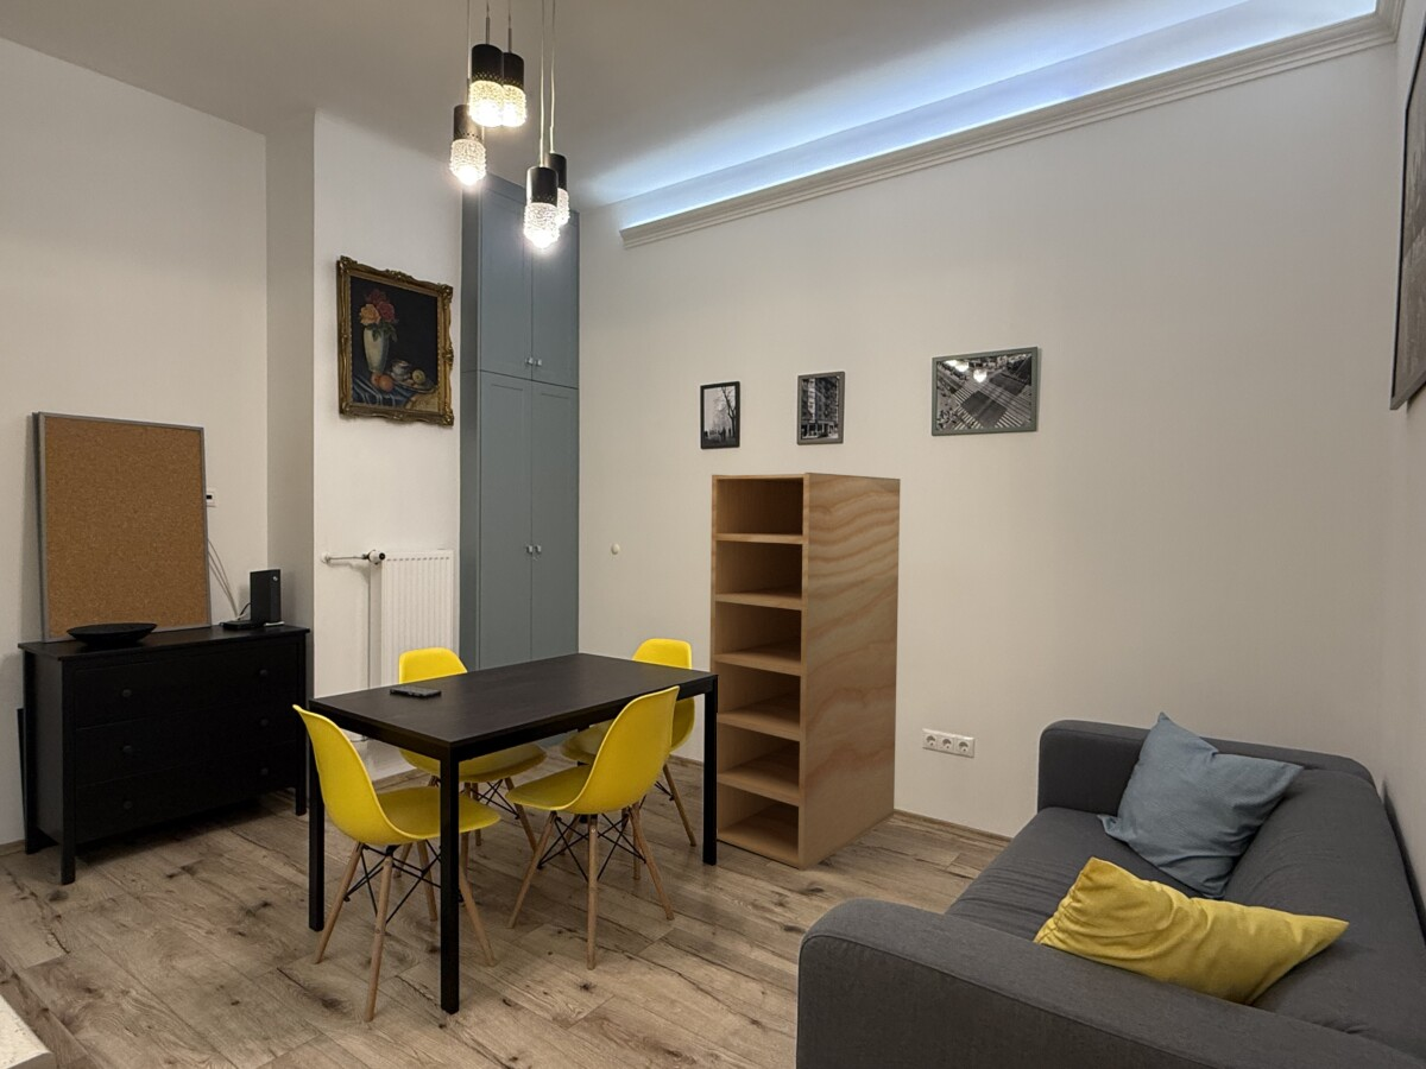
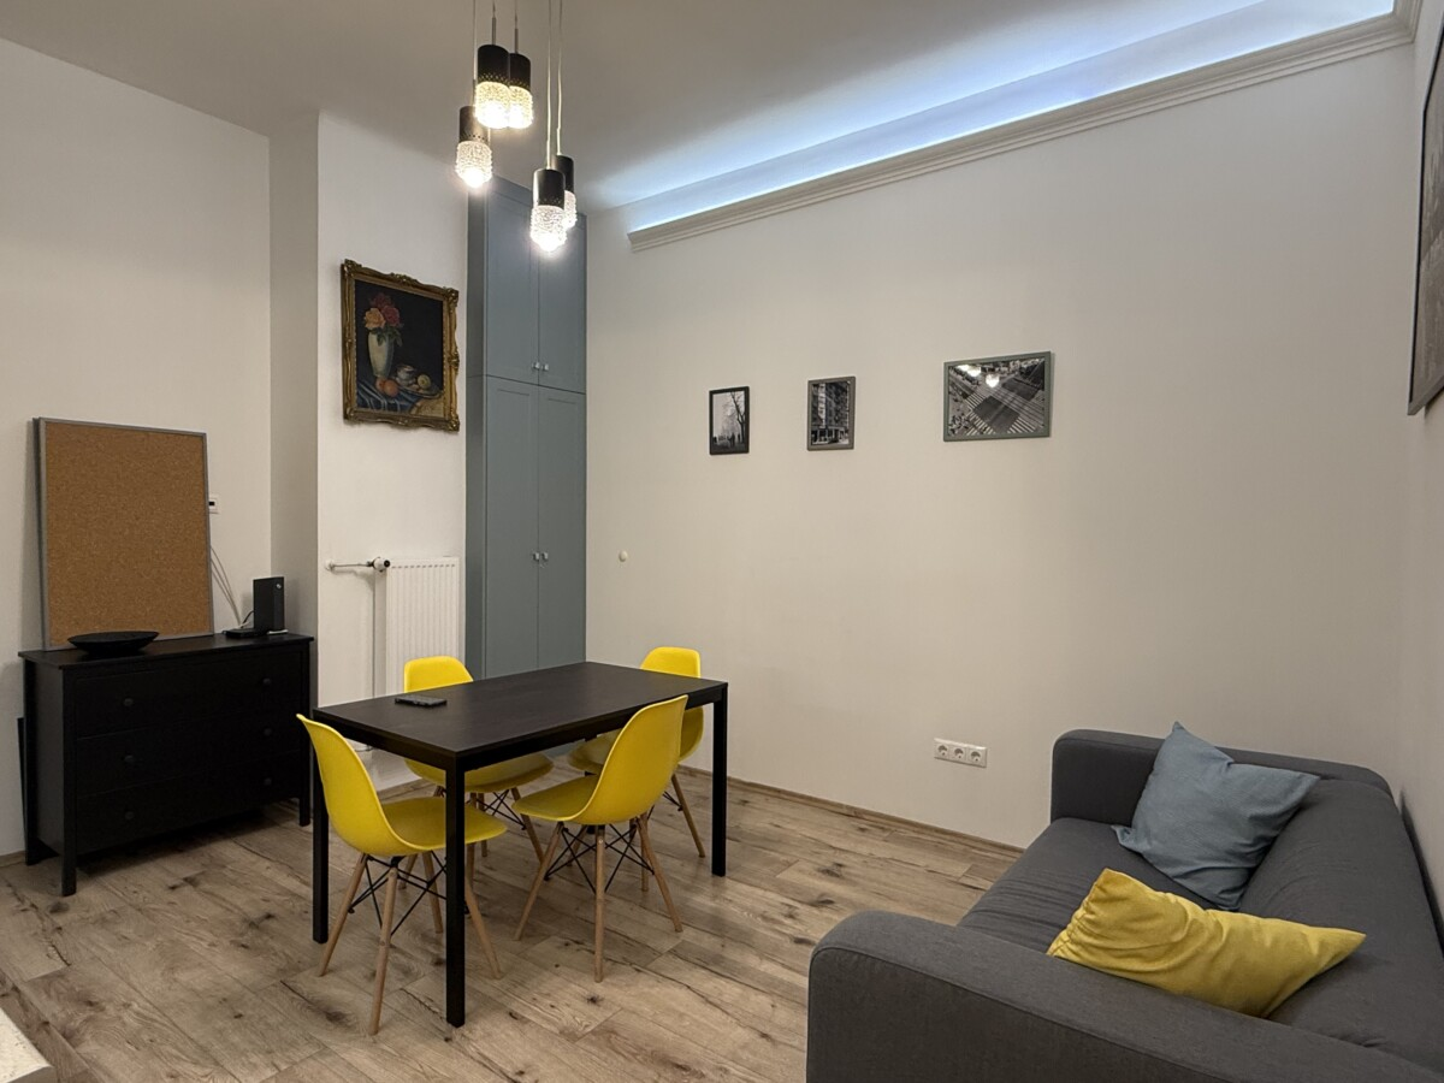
- bookshelf [708,472,902,873]
